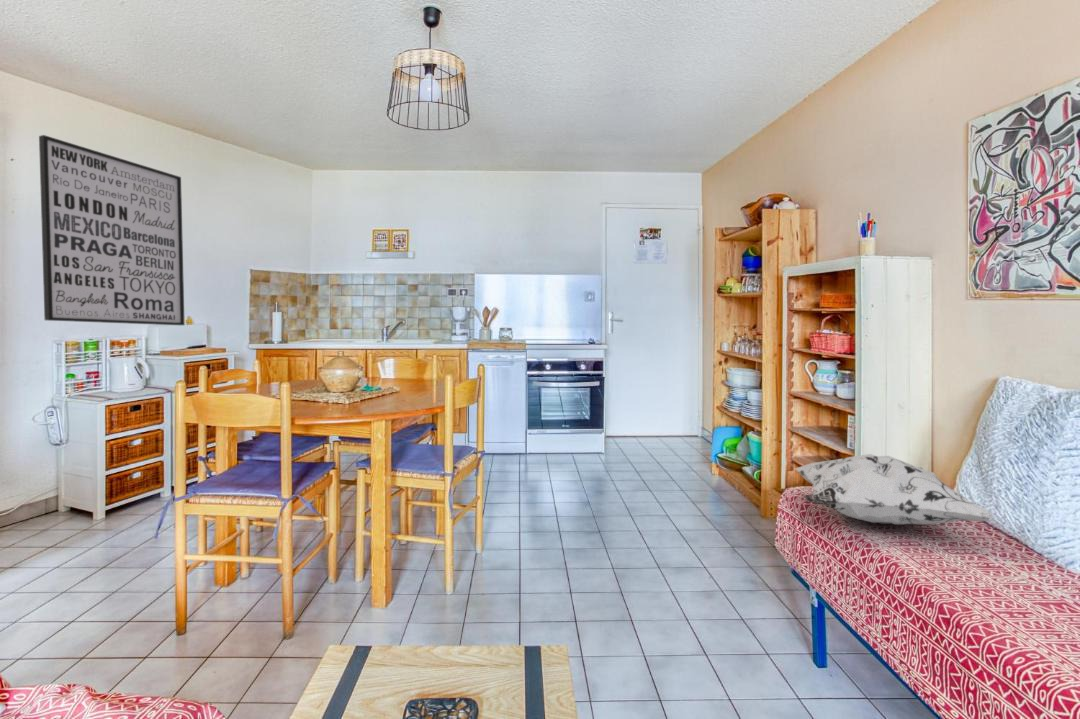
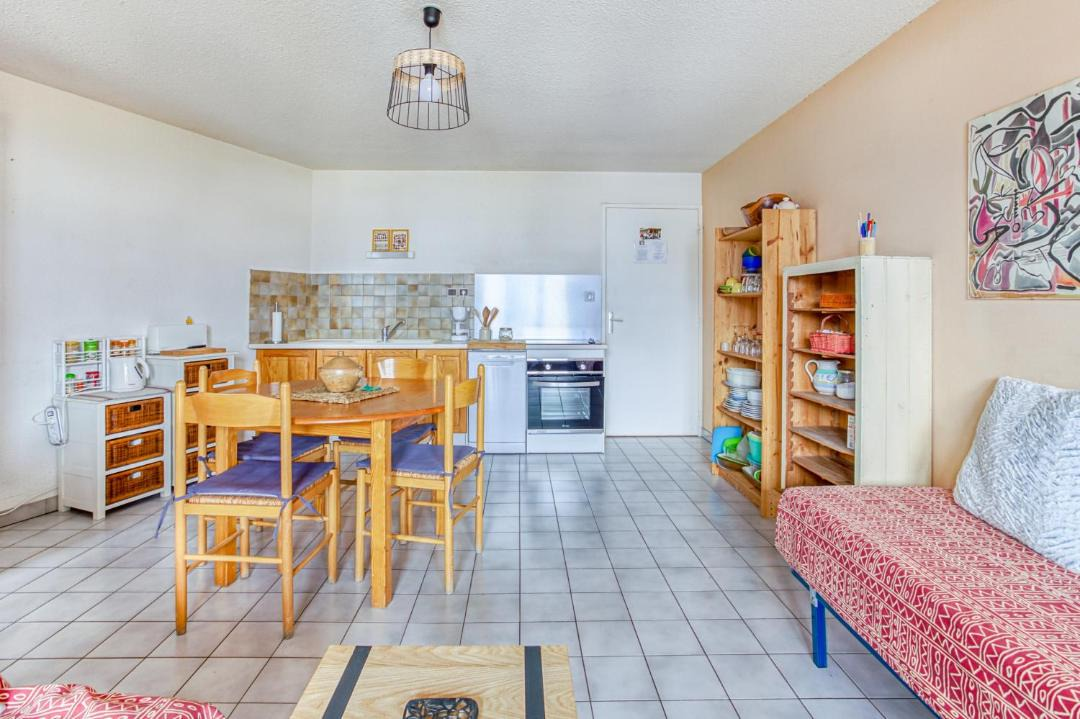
- wall art [38,134,186,326]
- decorative pillow [793,453,997,525]
